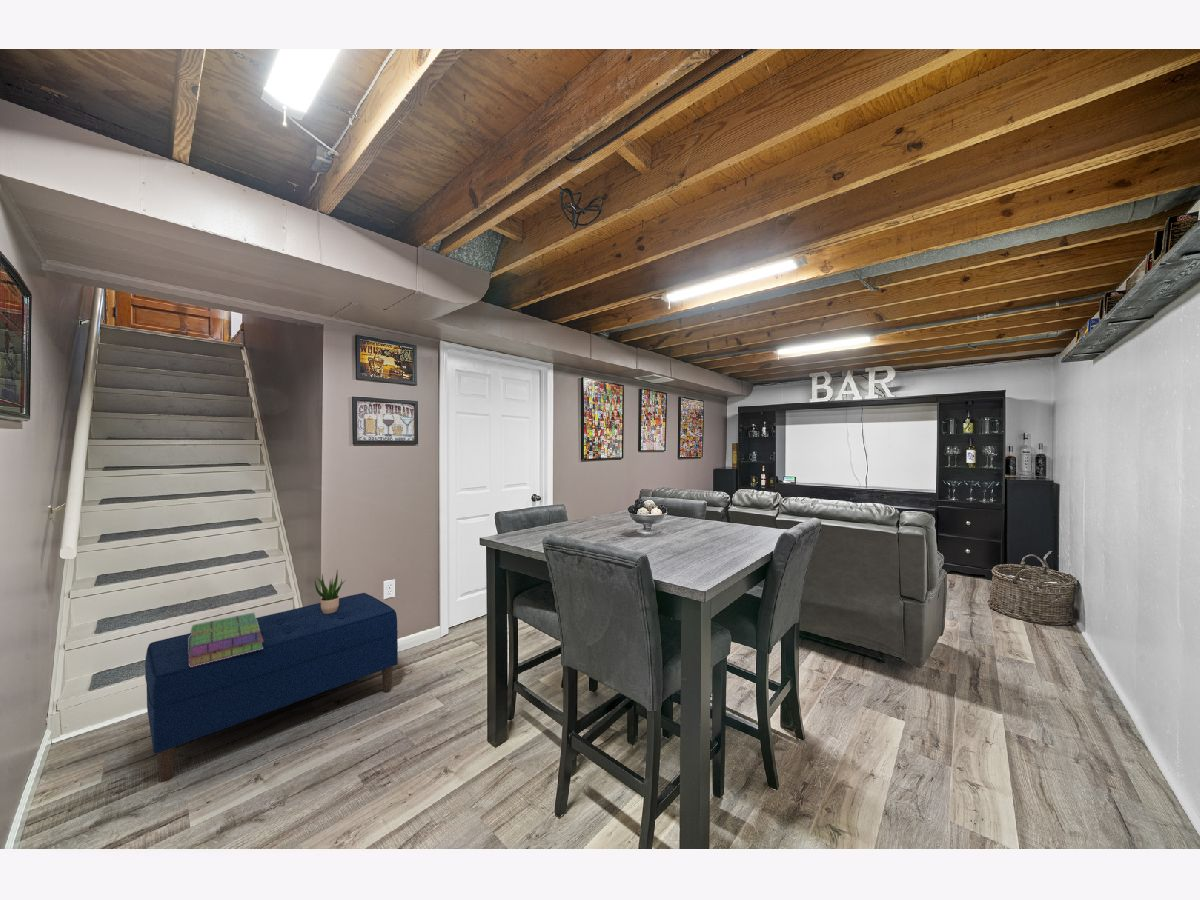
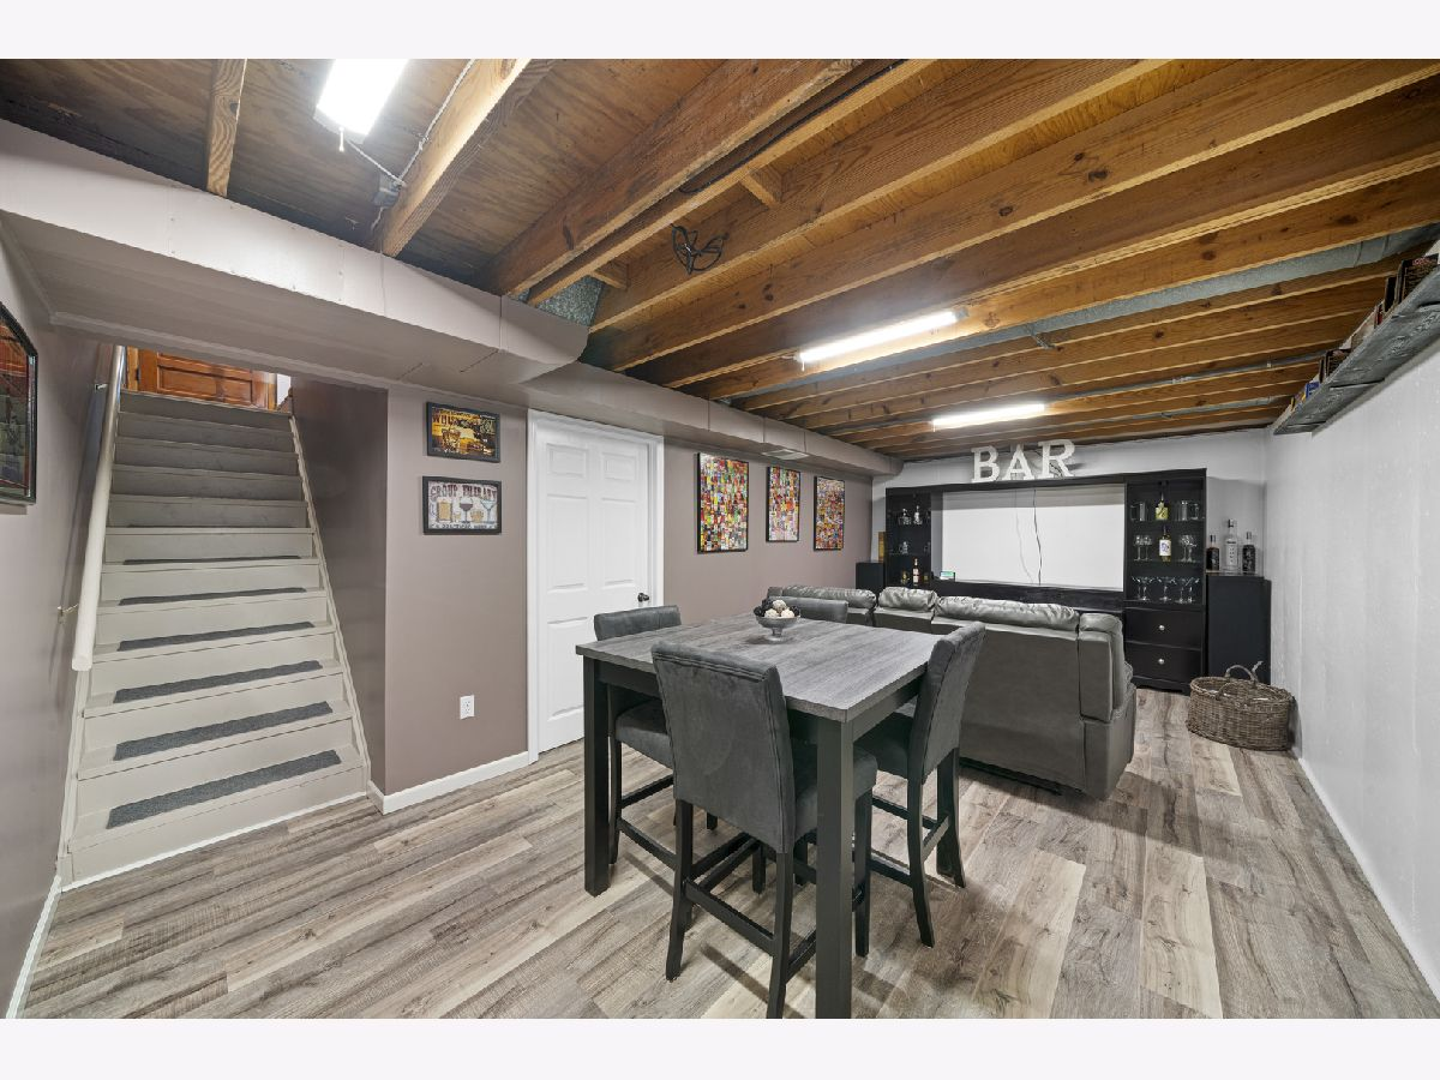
- potted plant [314,570,347,614]
- bench [144,592,399,783]
- stack of books [188,612,263,667]
